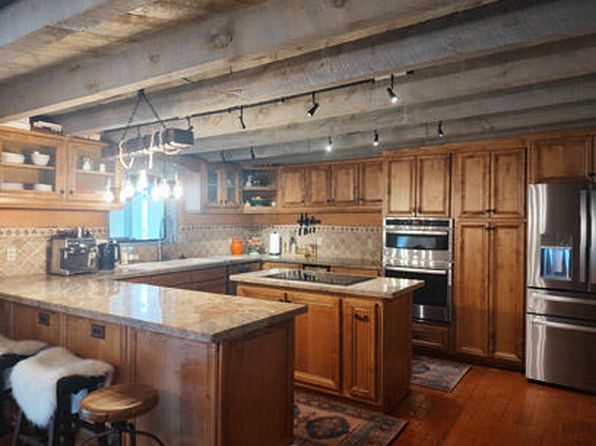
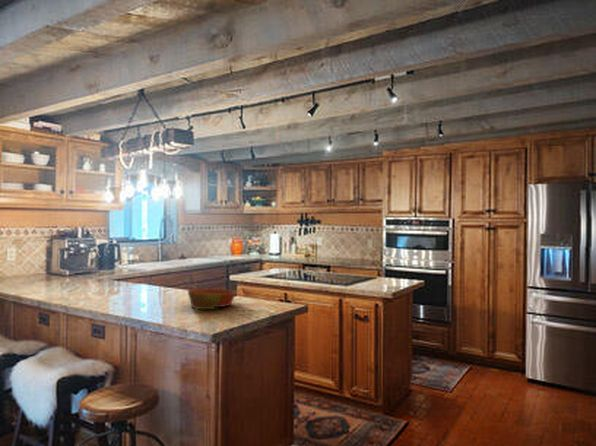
+ bowl [187,287,240,310]
